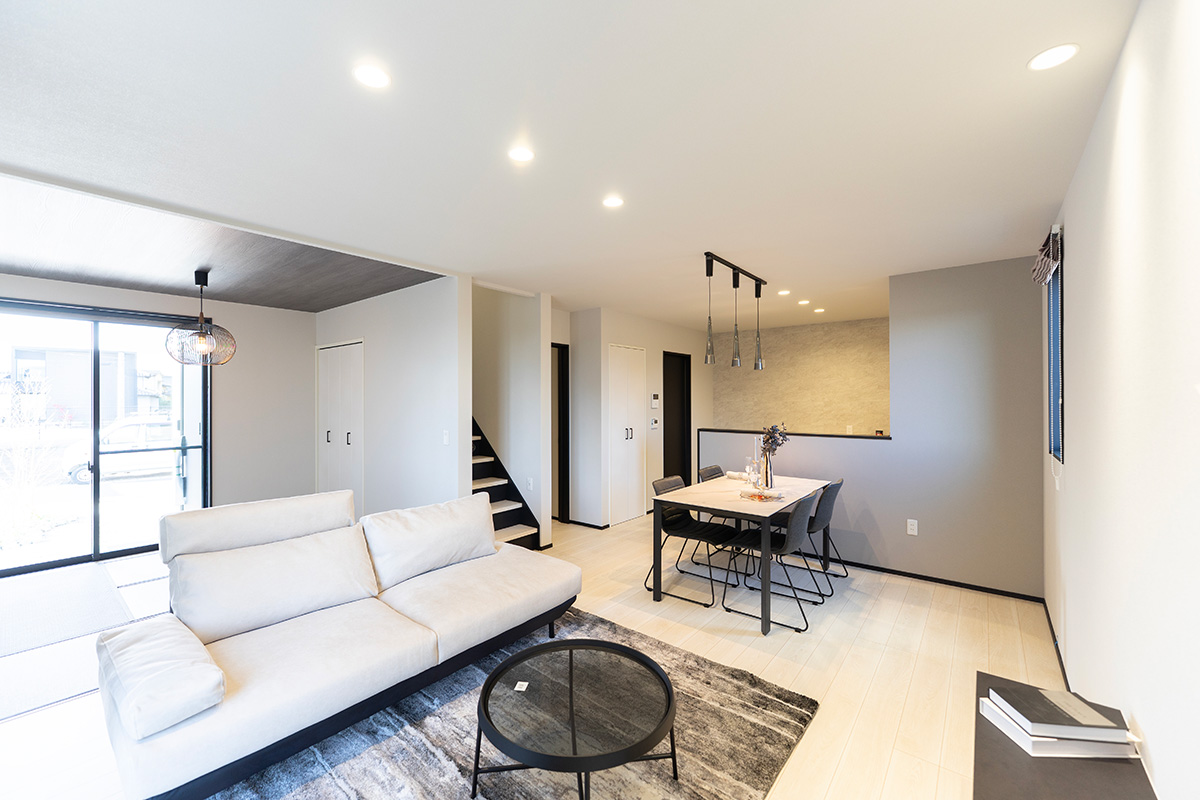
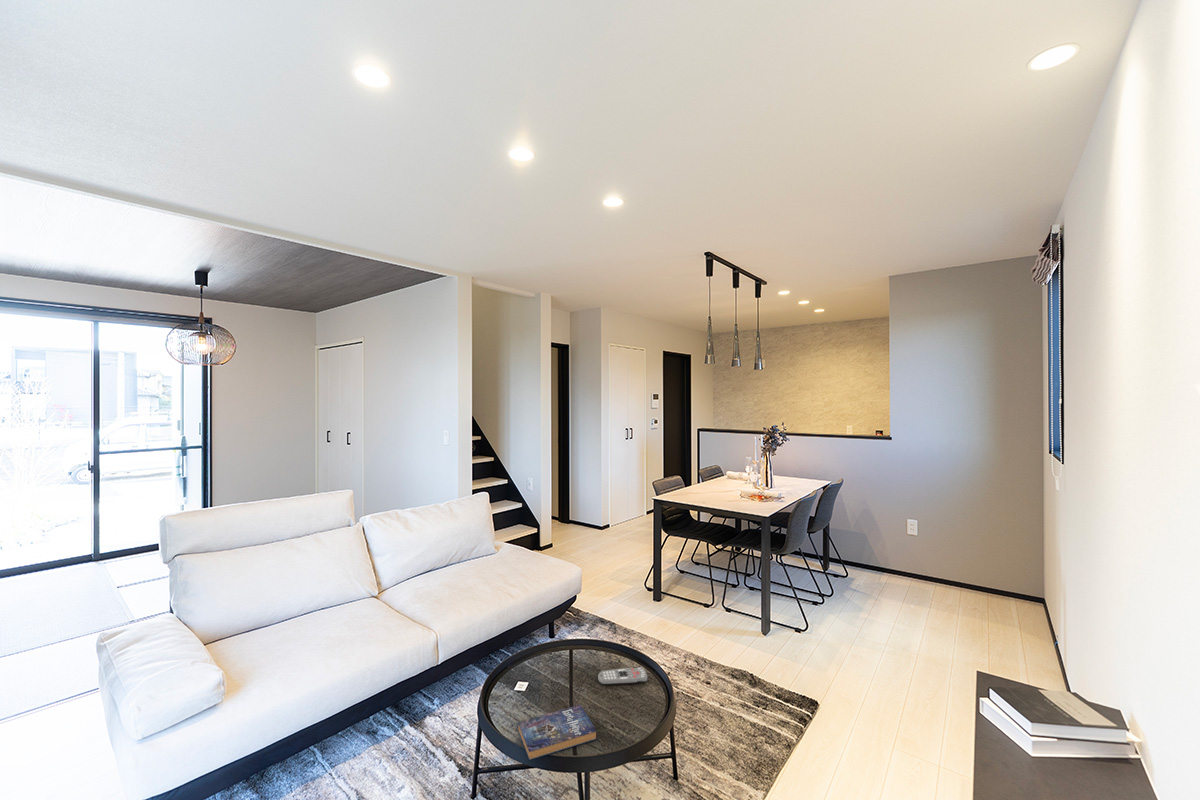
+ remote control [597,666,648,686]
+ book [516,704,598,761]
